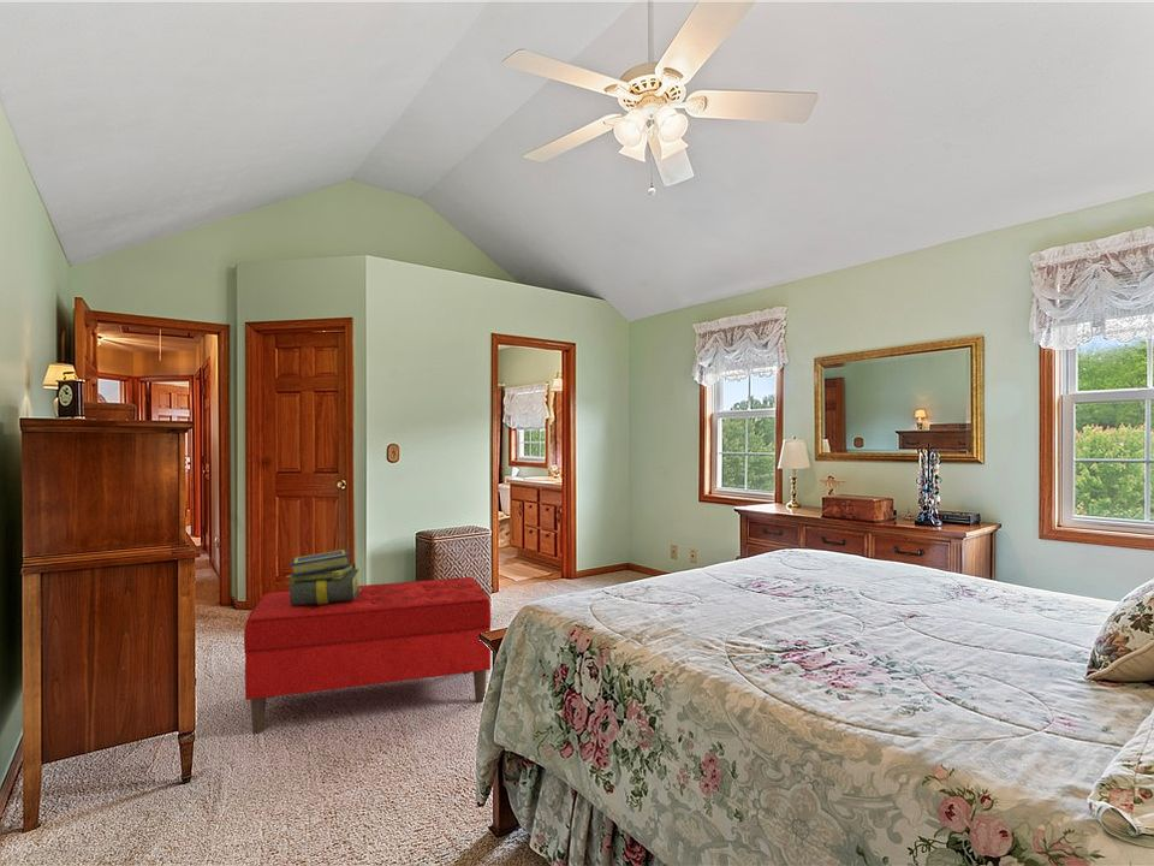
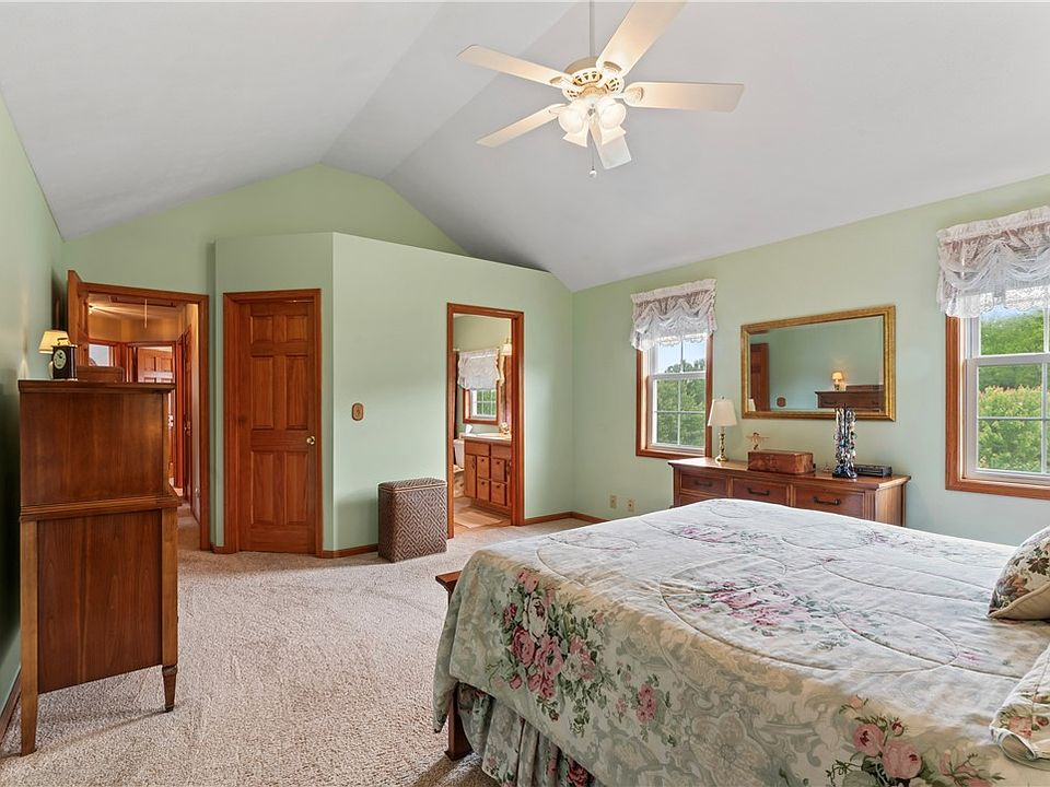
- stack of books [285,548,361,606]
- bench [243,576,492,734]
